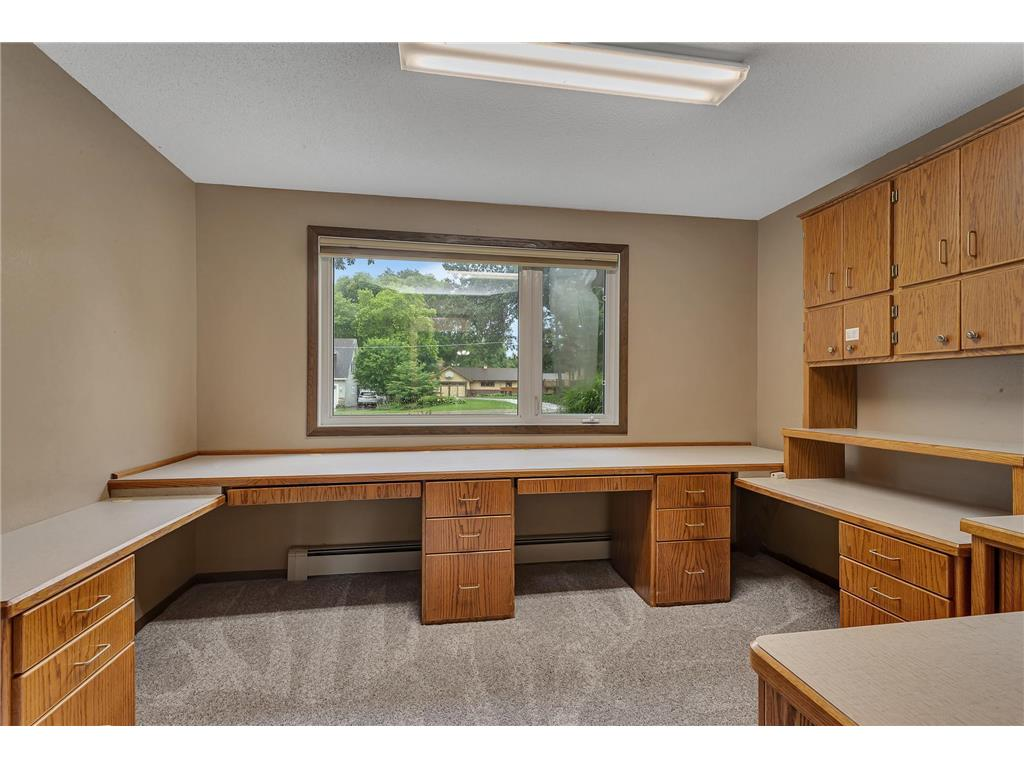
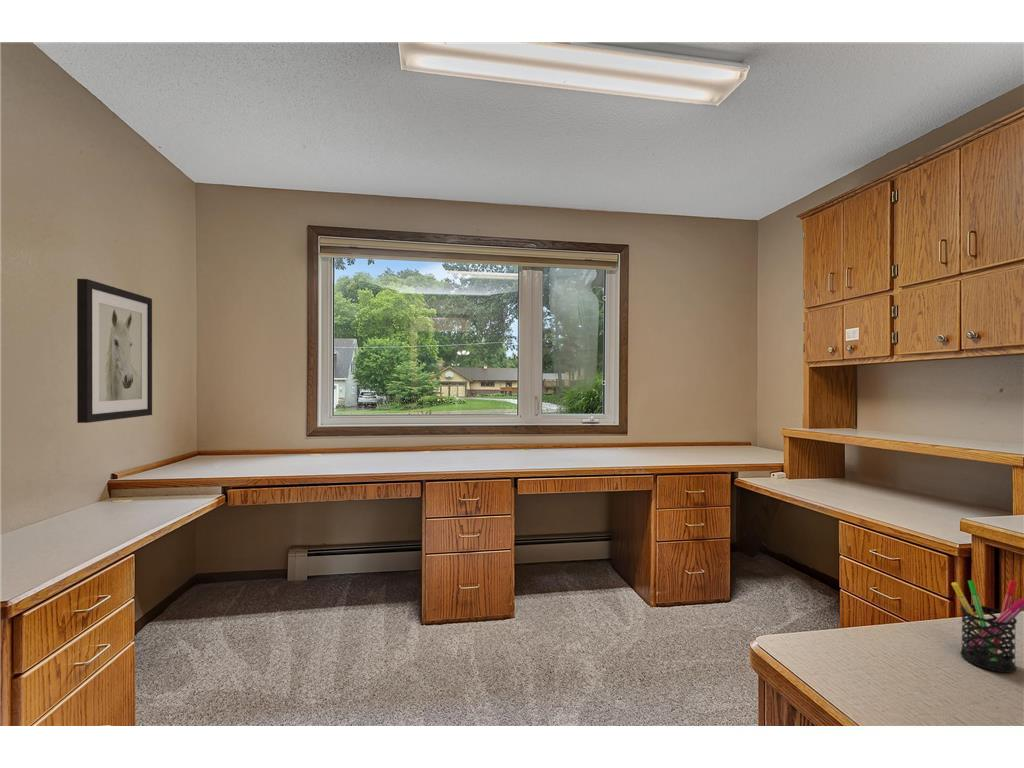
+ wall art [76,278,153,424]
+ pen holder [950,579,1024,674]
